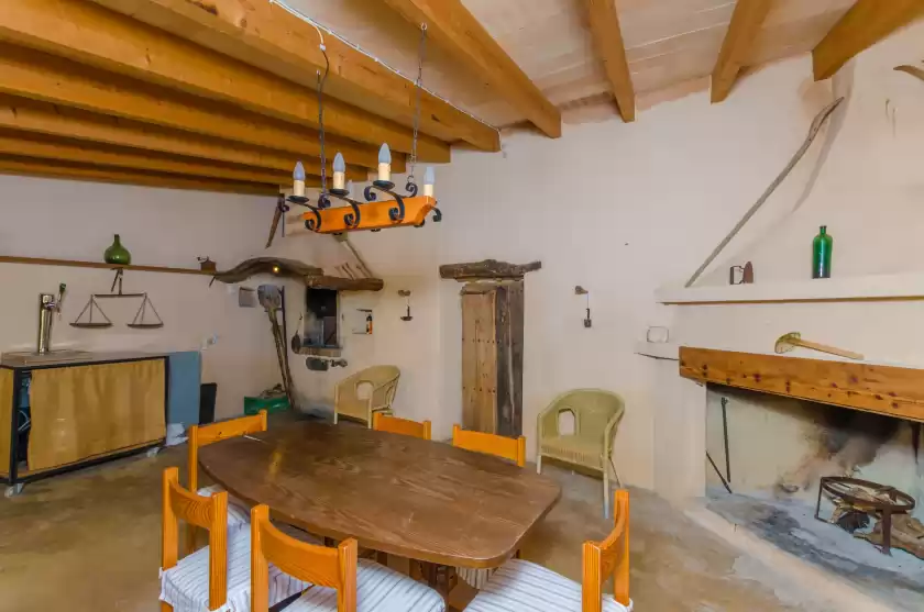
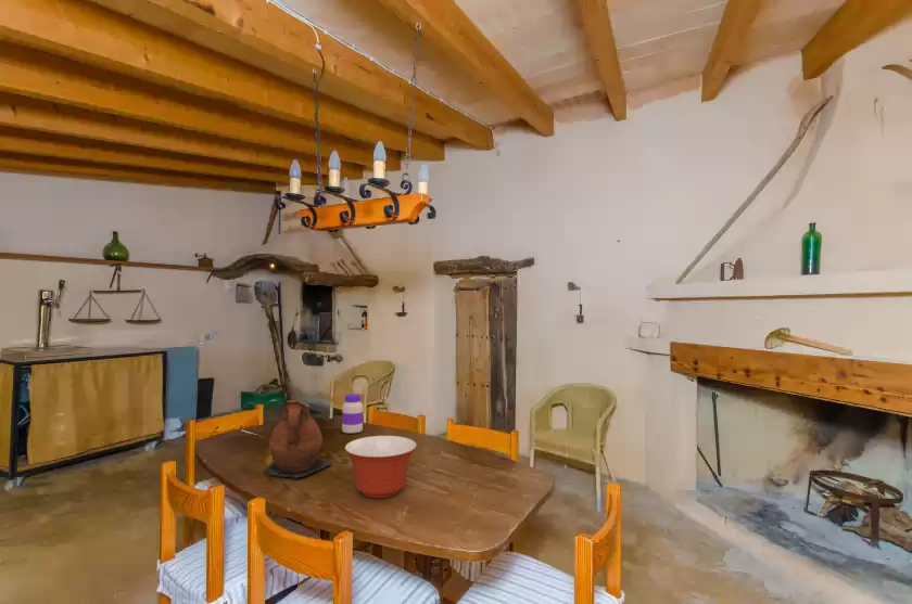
+ jar [341,394,364,435]
+ mixing bowl [344,435,418,499]
+ ceramic pitcher [262,400,332,479]
